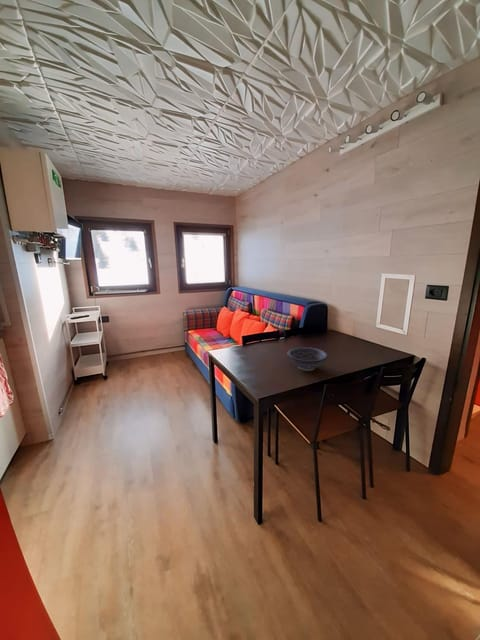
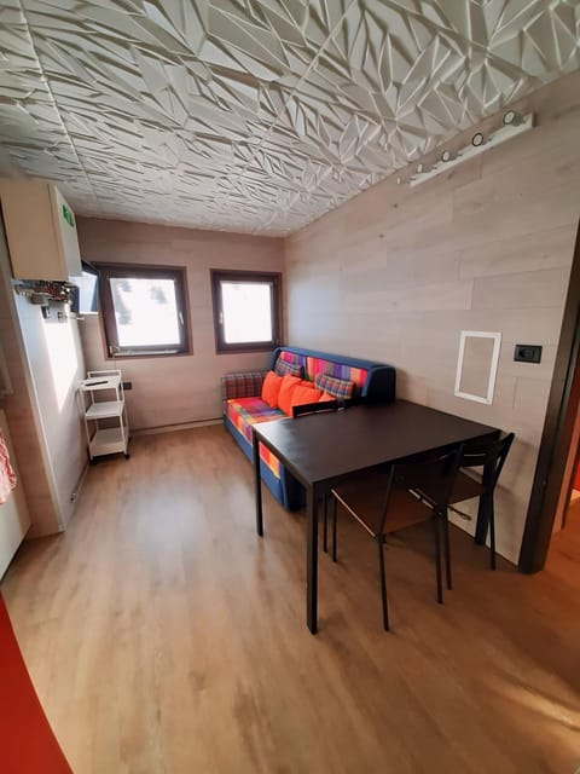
- decorative bowl [286,346,329,372]
